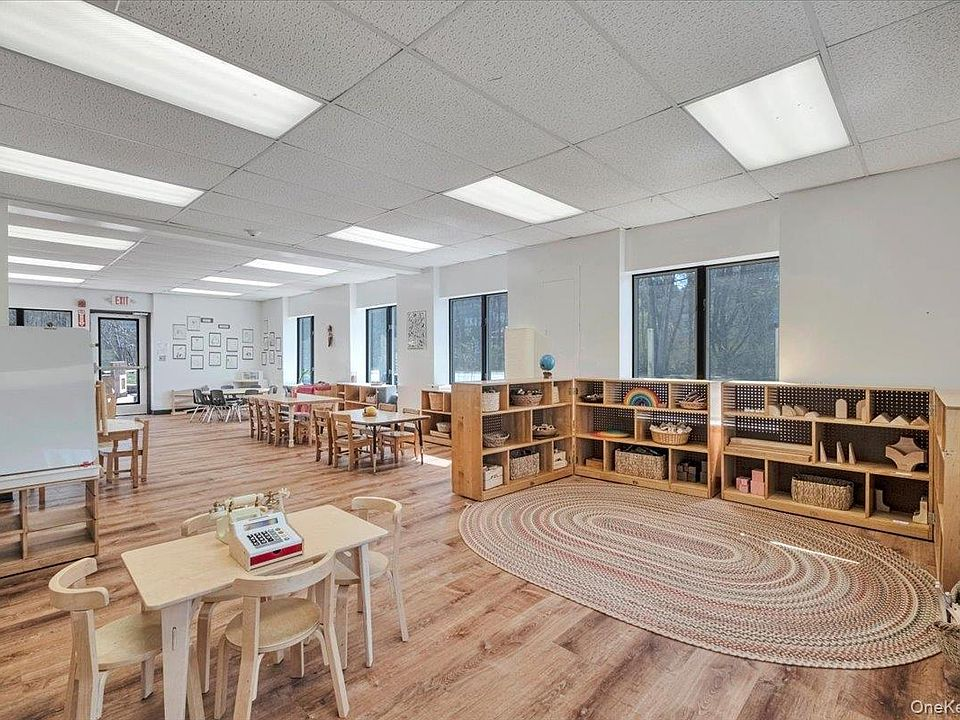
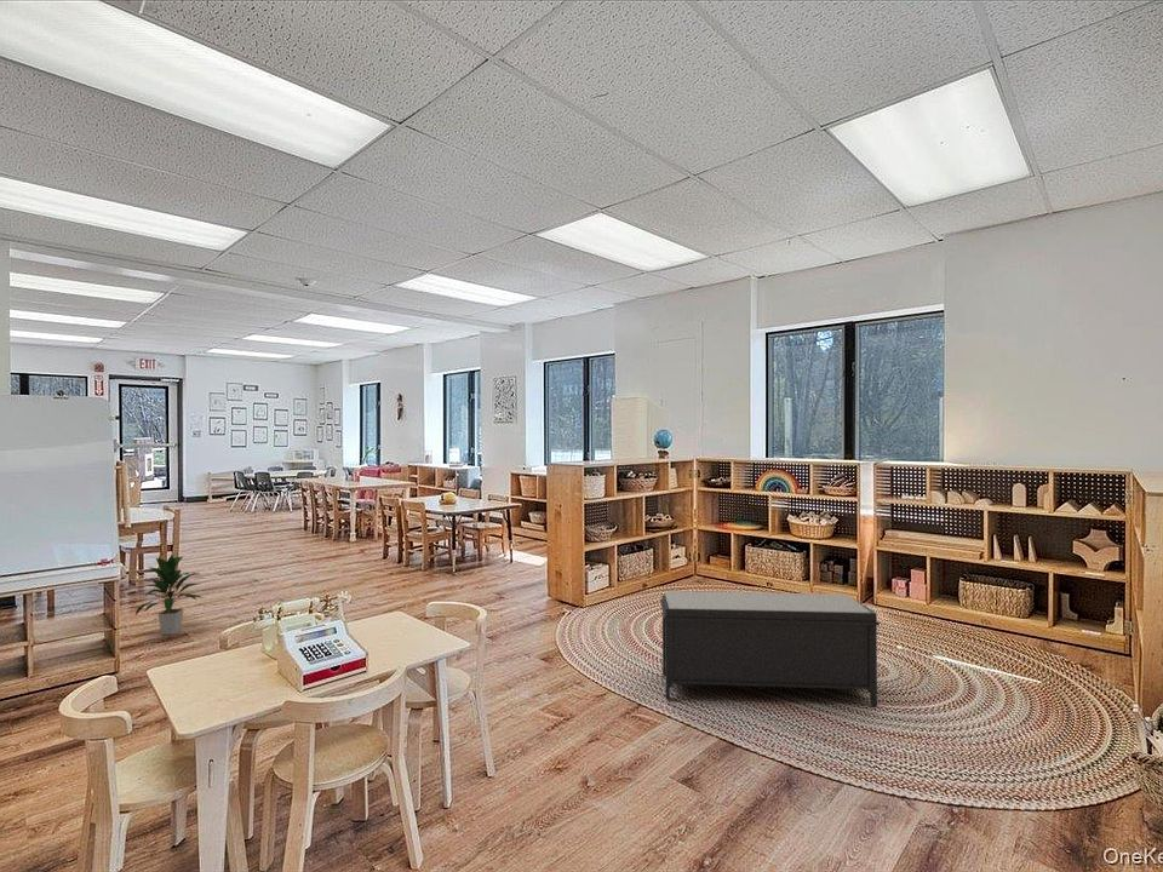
+ bench [659,590,881,707]
+ indoor plant [134,553,205,636]
